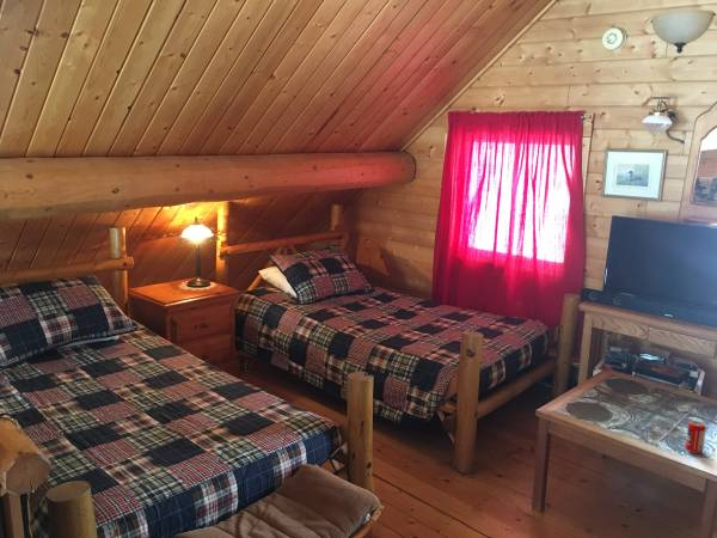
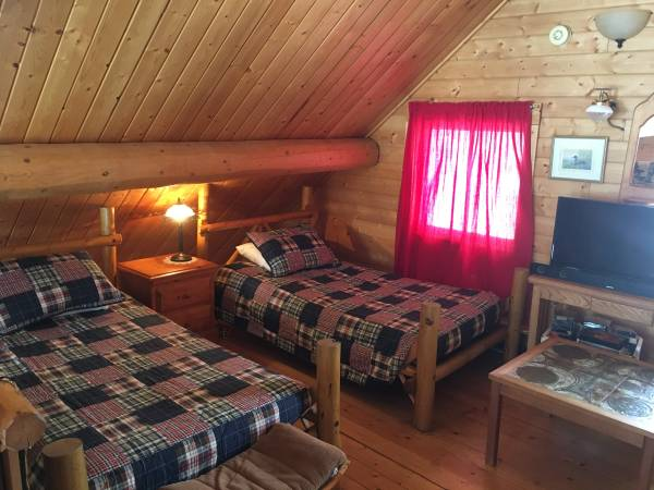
- beverage can [684,420,707,454]
